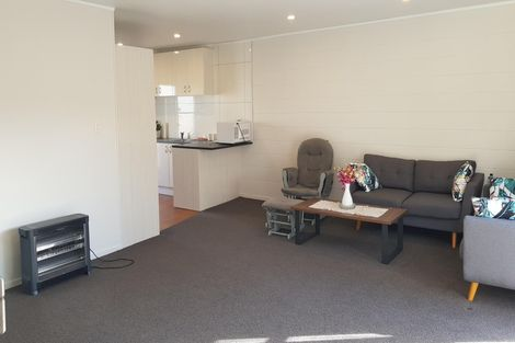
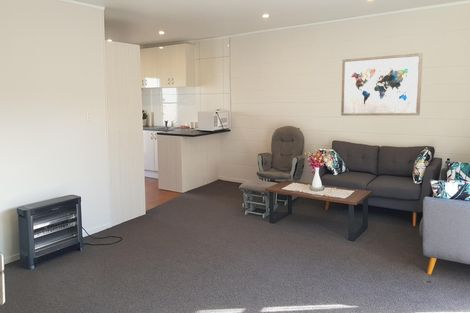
+ wall art [340,52,423,117]
